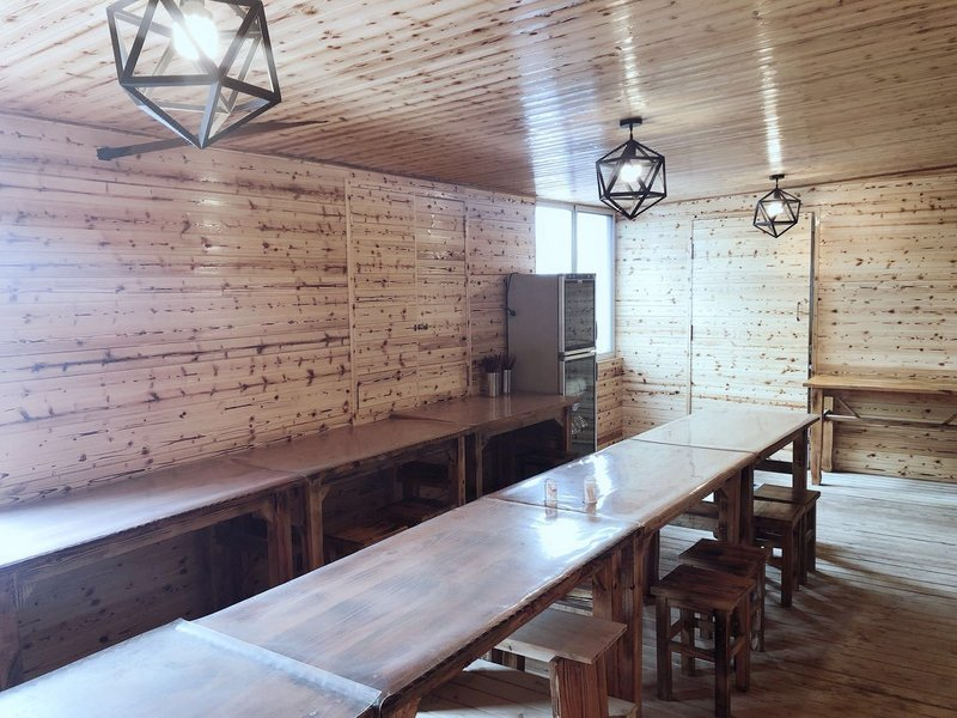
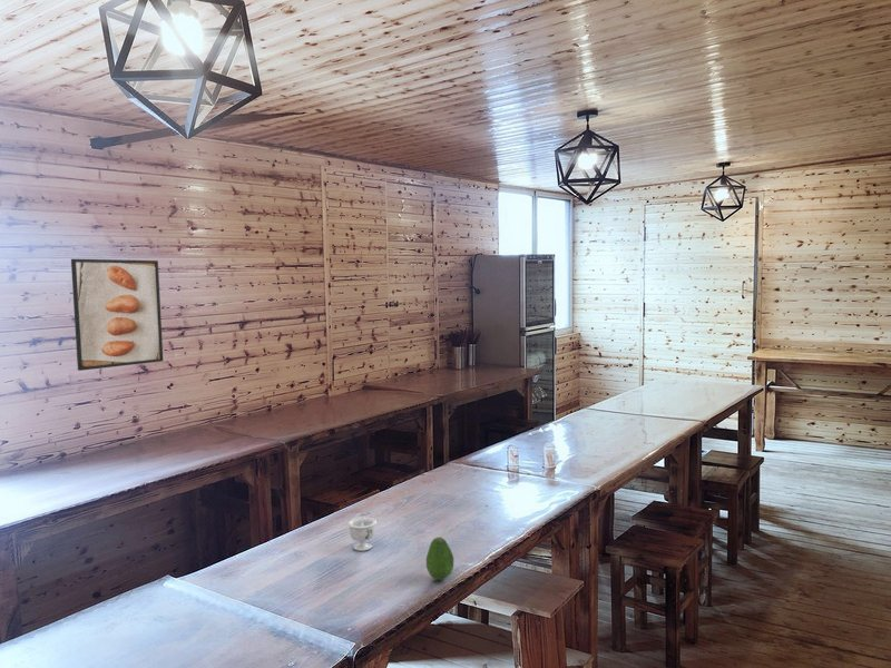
+ teacup [346,517,378,552]
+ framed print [70,258,164,372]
+ fruit [425,537,454,581]
